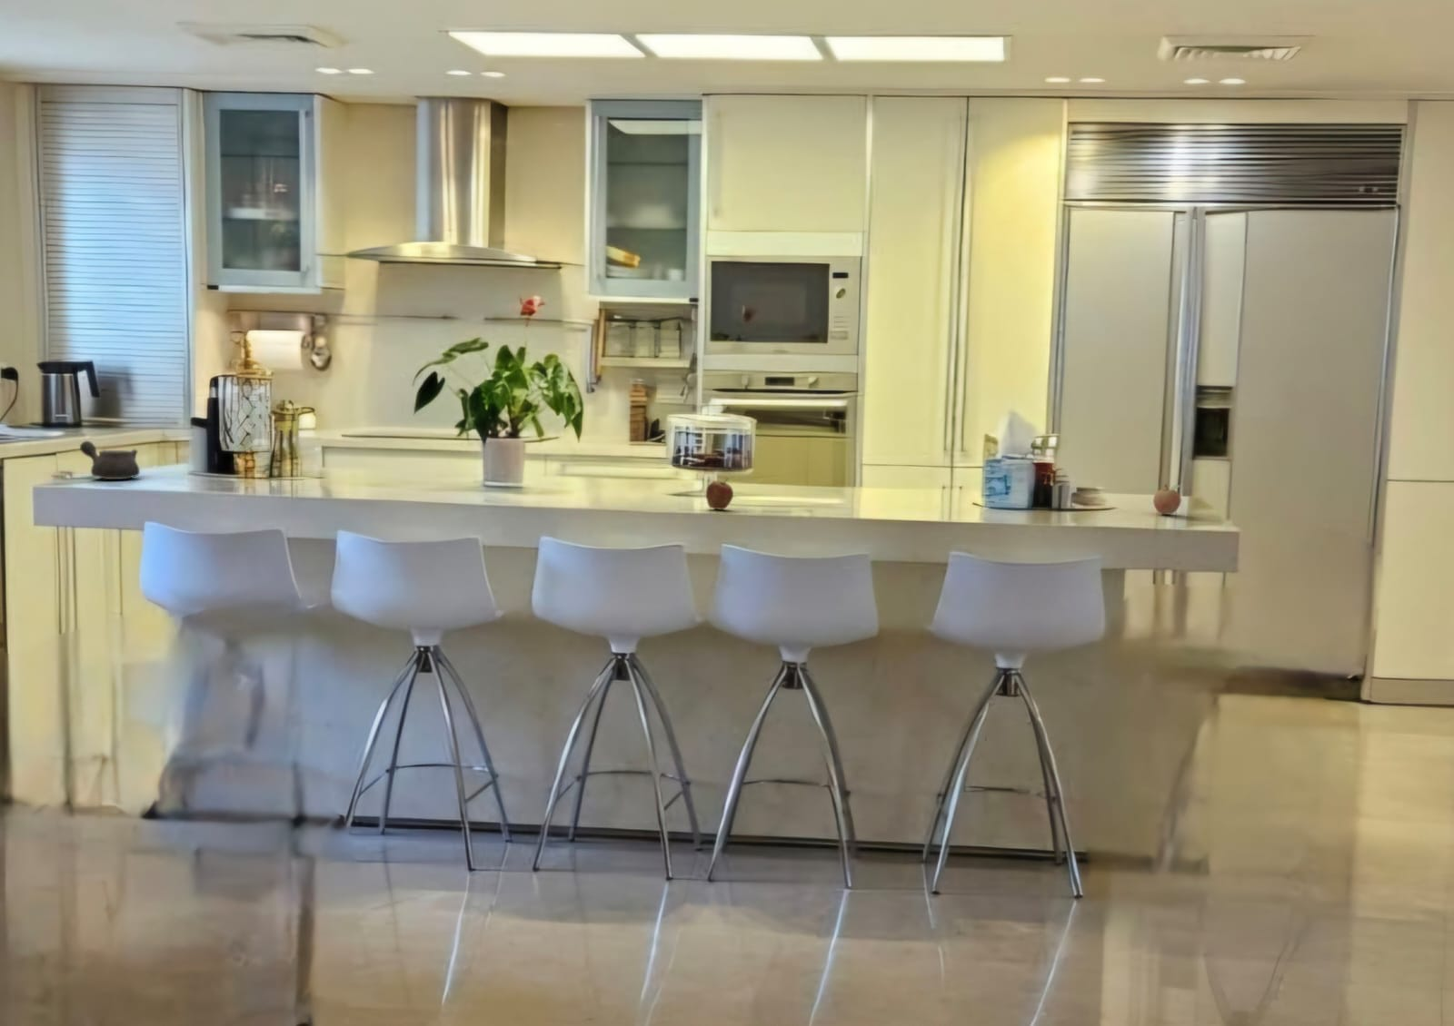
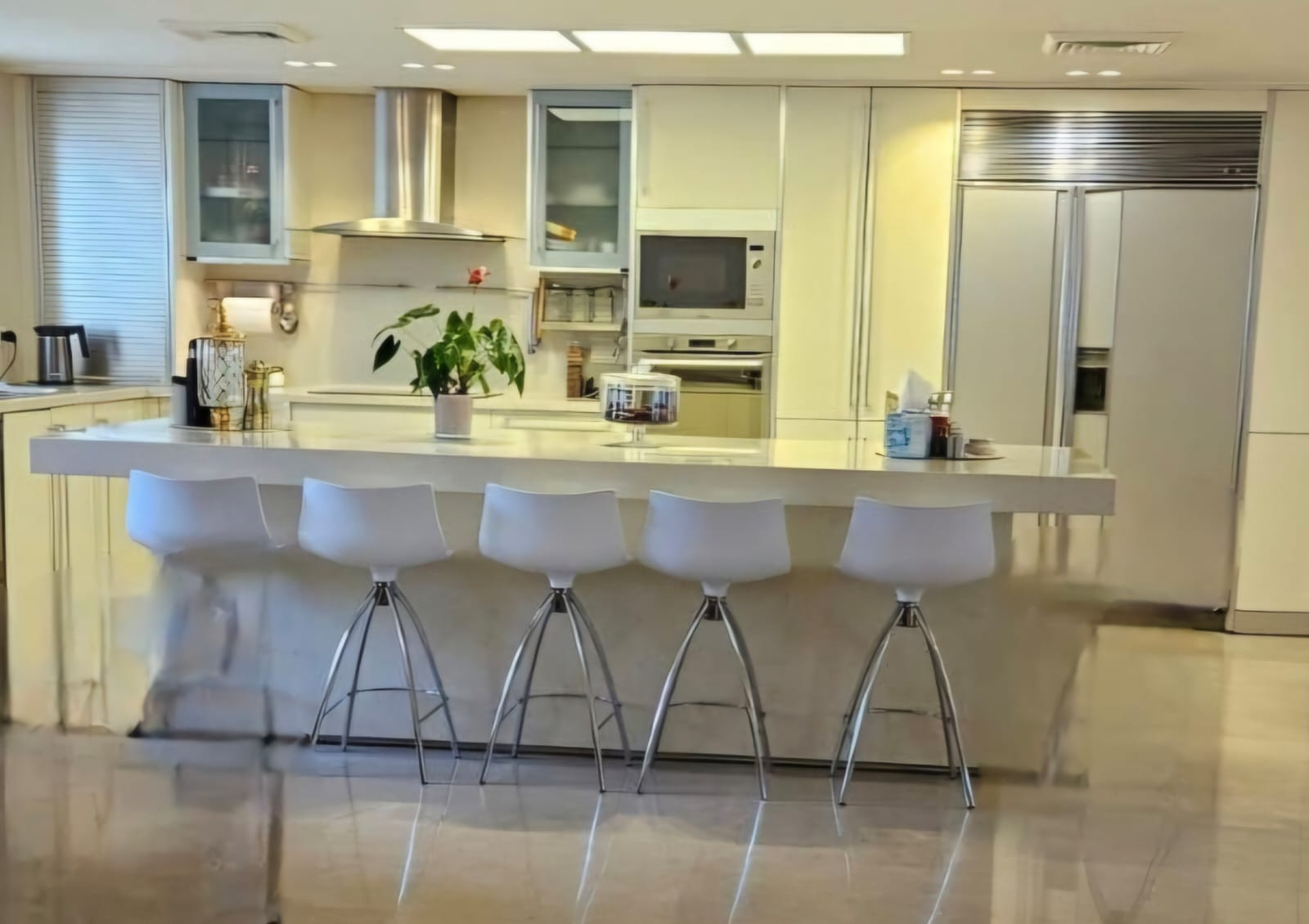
- teapot [79,441,141,481]
- fruit [705,477,734,511]
- fruit [1152,483,1183,515]
